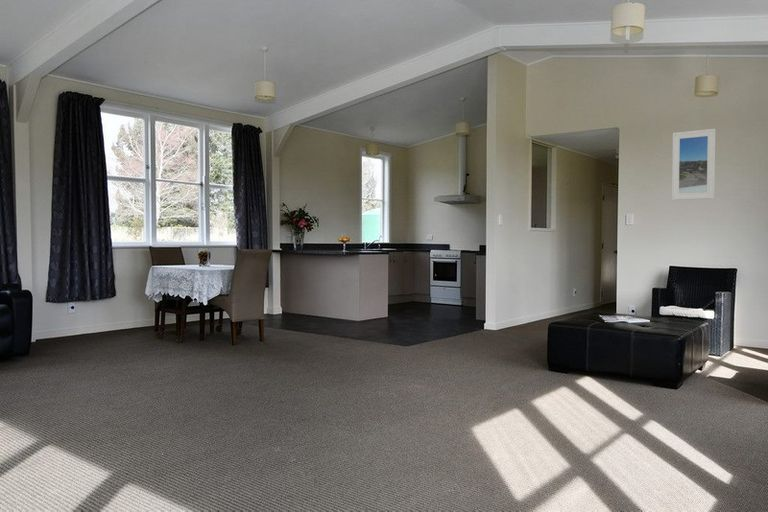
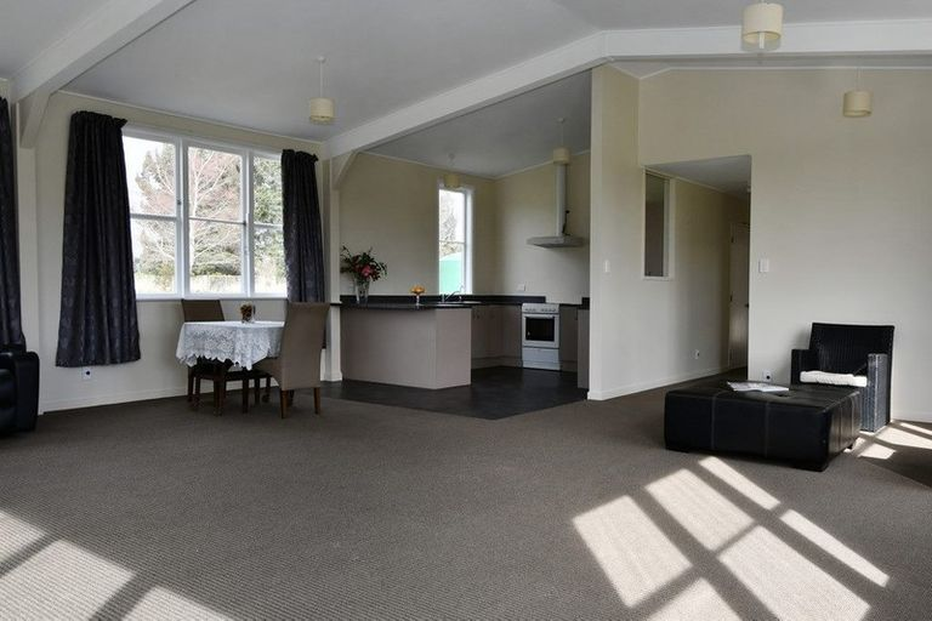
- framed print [671,128,717,201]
